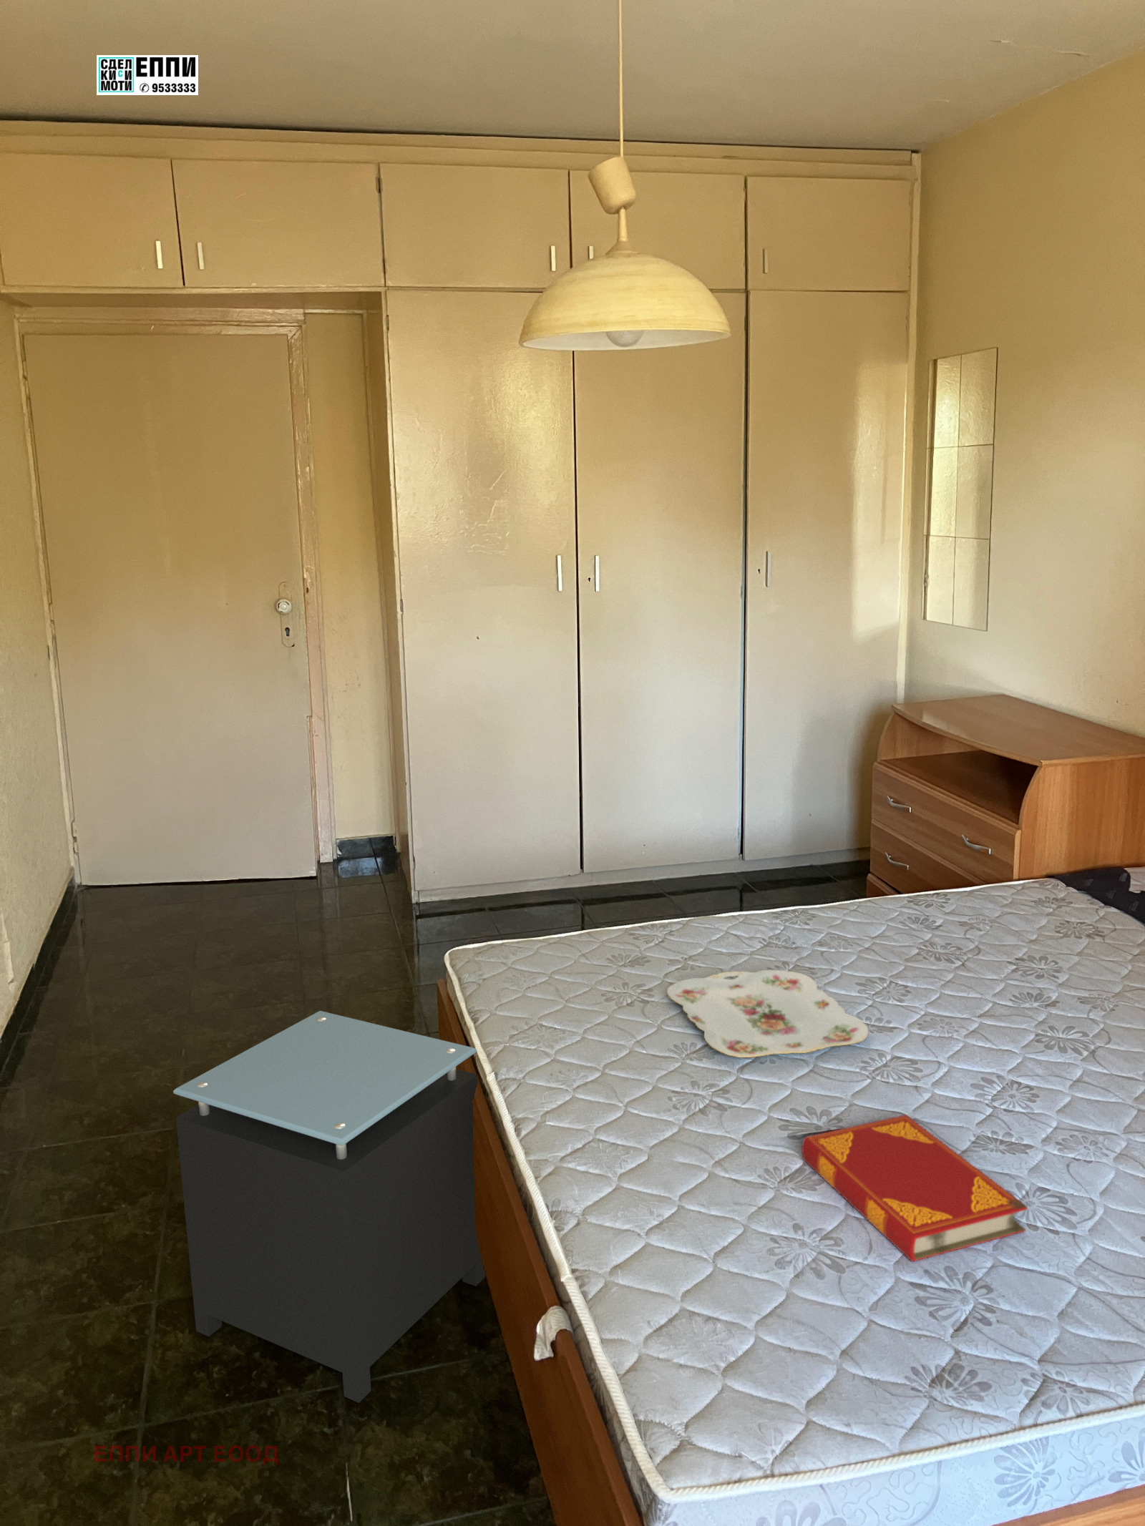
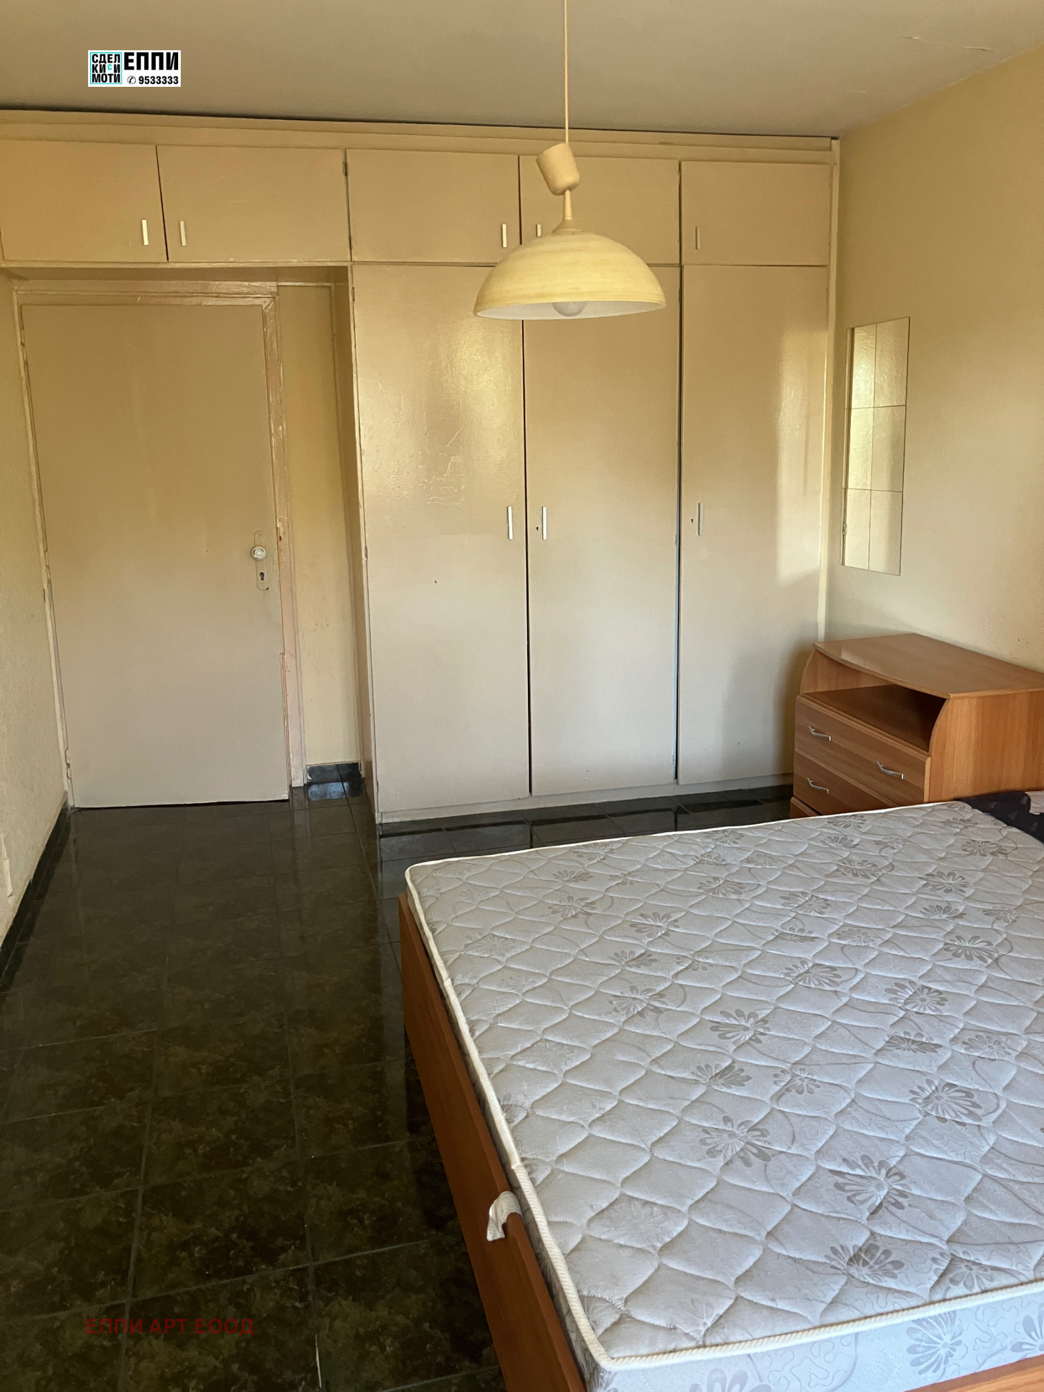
- hardback book [801,1114,1028,1263]
- nightstand [172,1010,486,1403]
- serving tray [666,969,870,1058]
